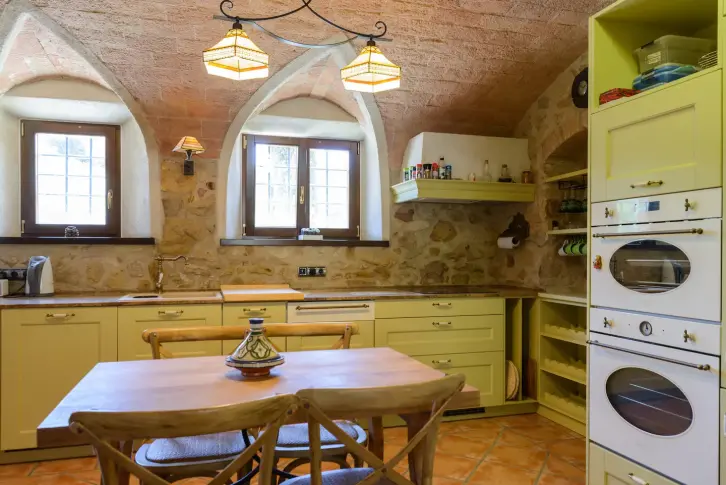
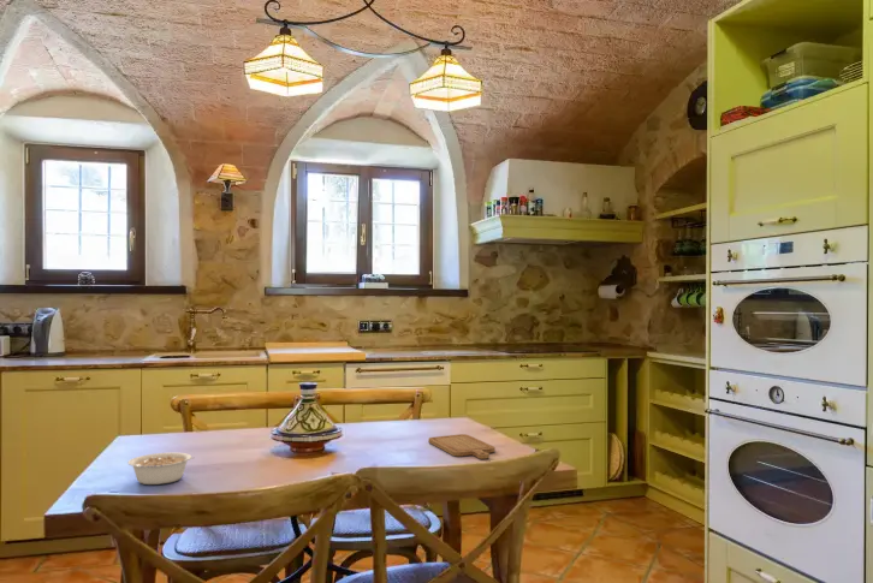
+ chopping board [427,433,497,460]
+ legume [126,452,194,486]
